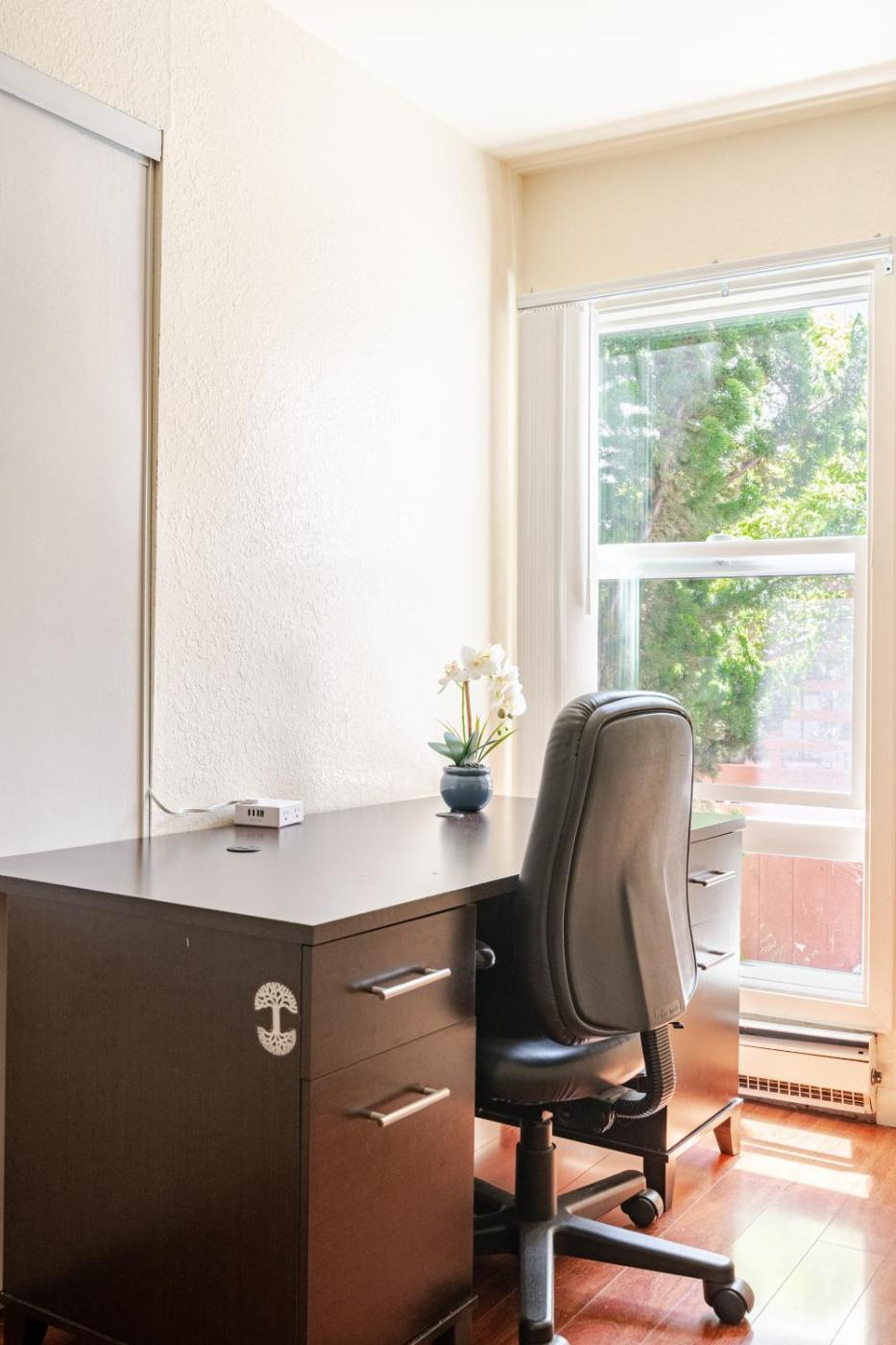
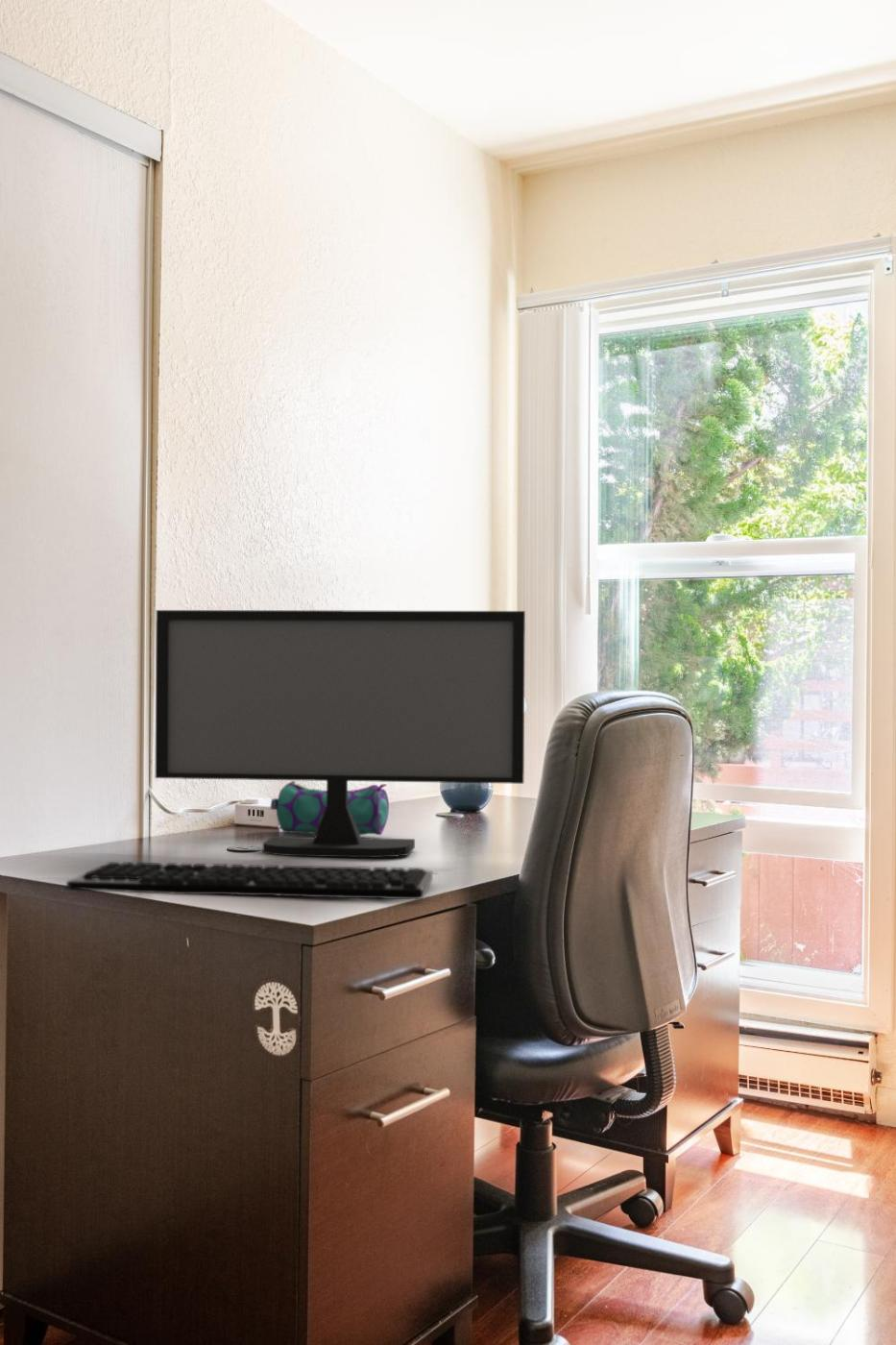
+ keyboard [65,861,434,900]
+ computer monitor [155,609,526,858]
+ pencil case [270,780,390,836]
